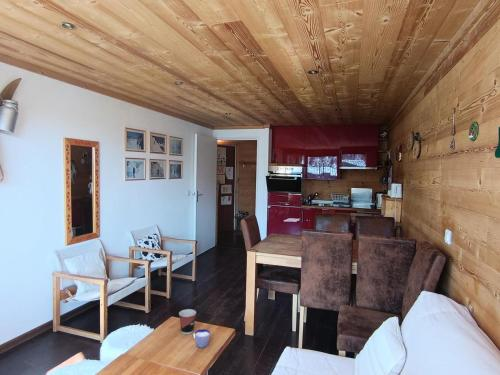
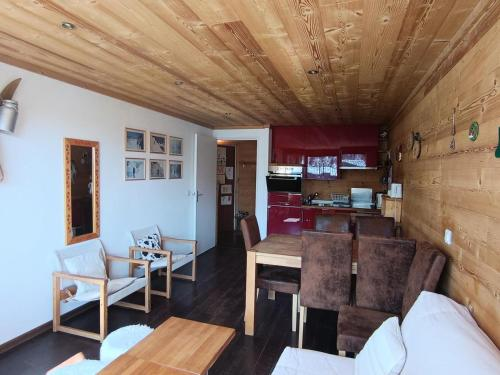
- cup [193,328,211,349]
- cup [178,308,197,335]
